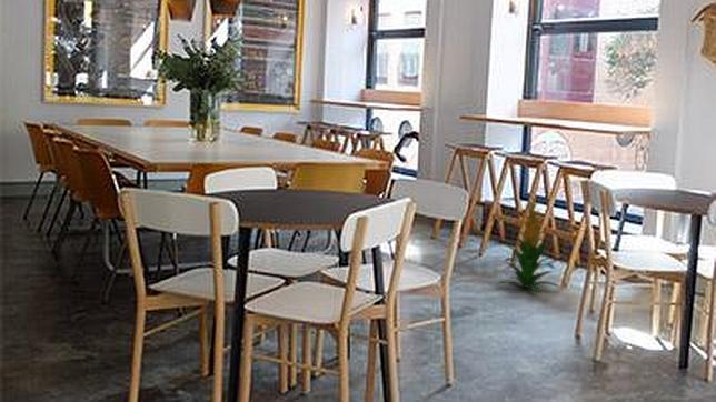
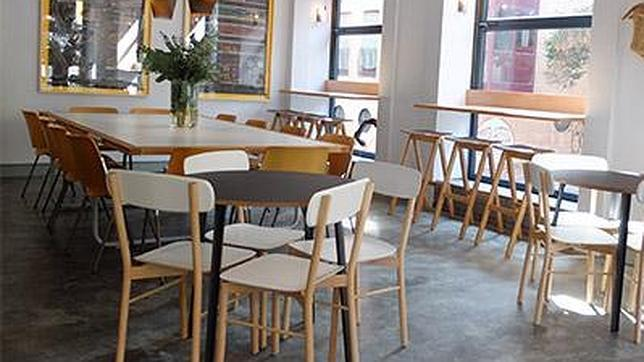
- indoor plant [494,193,561,294]
